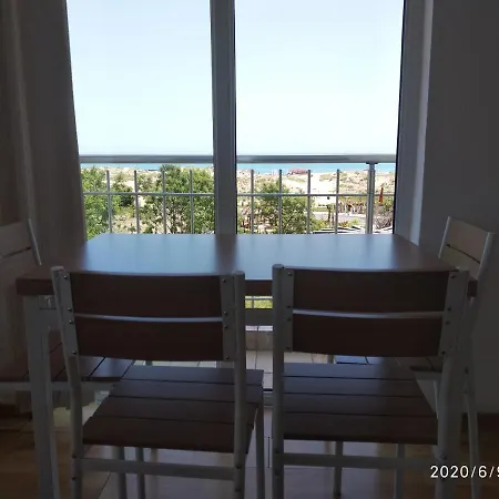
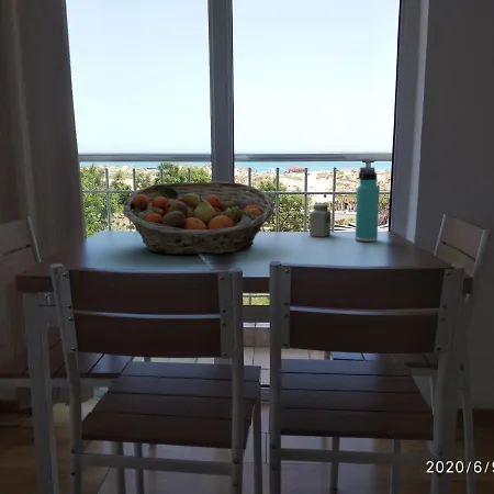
+ salt shaker [308,202,333,238]
+ thermos bottle [355,166,380,243]
+ fruit basket [122,180,276,256]
